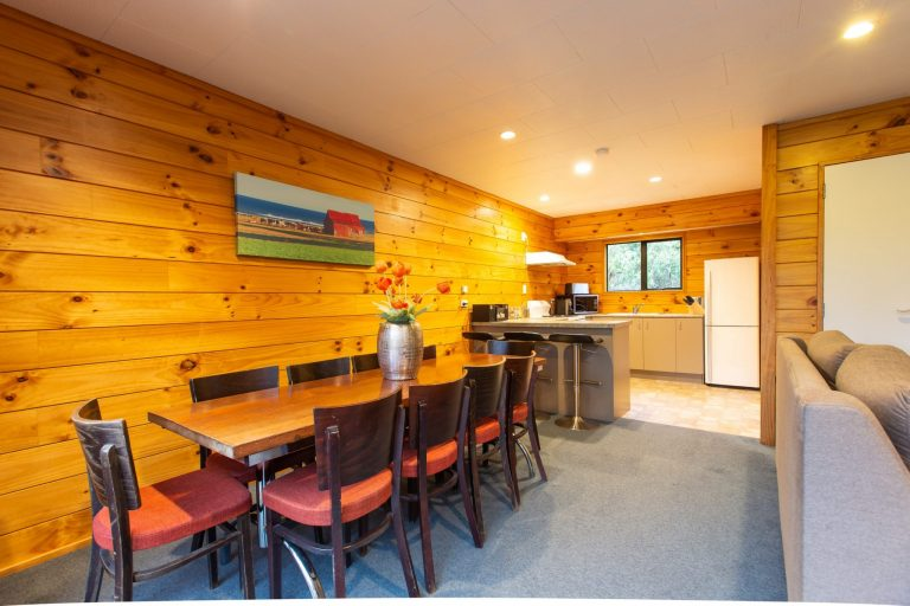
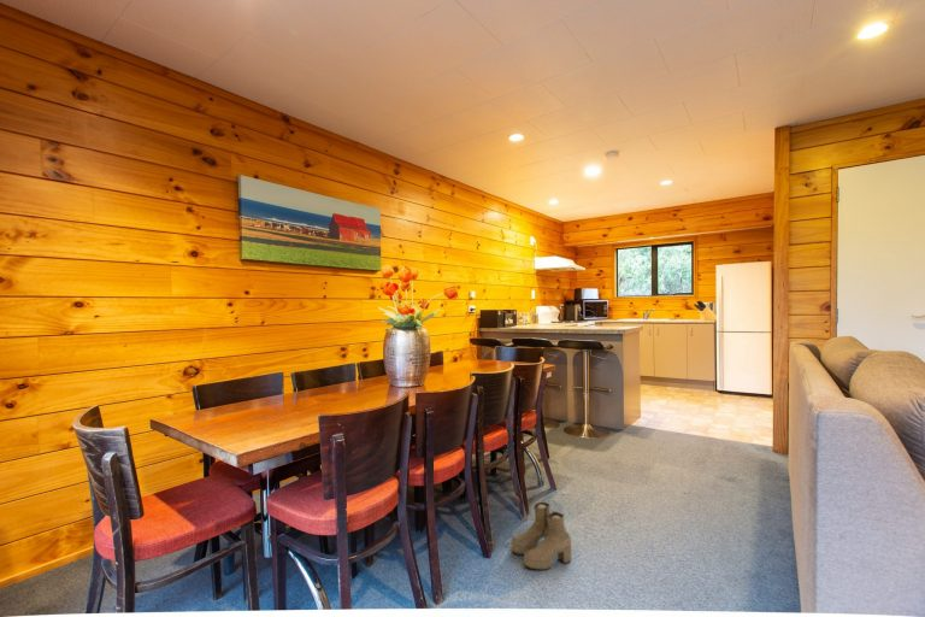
+ boots [511,501,572,571]
